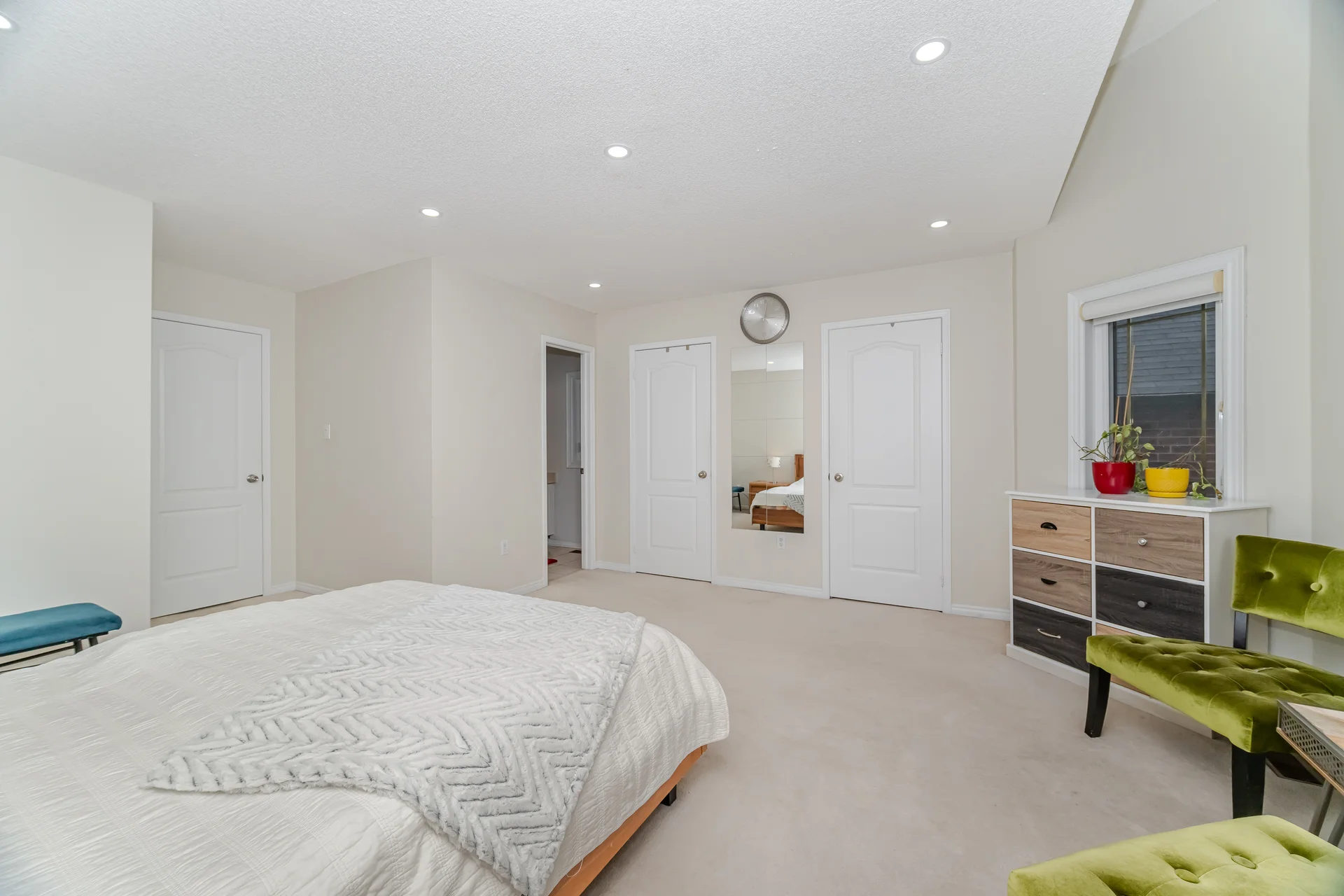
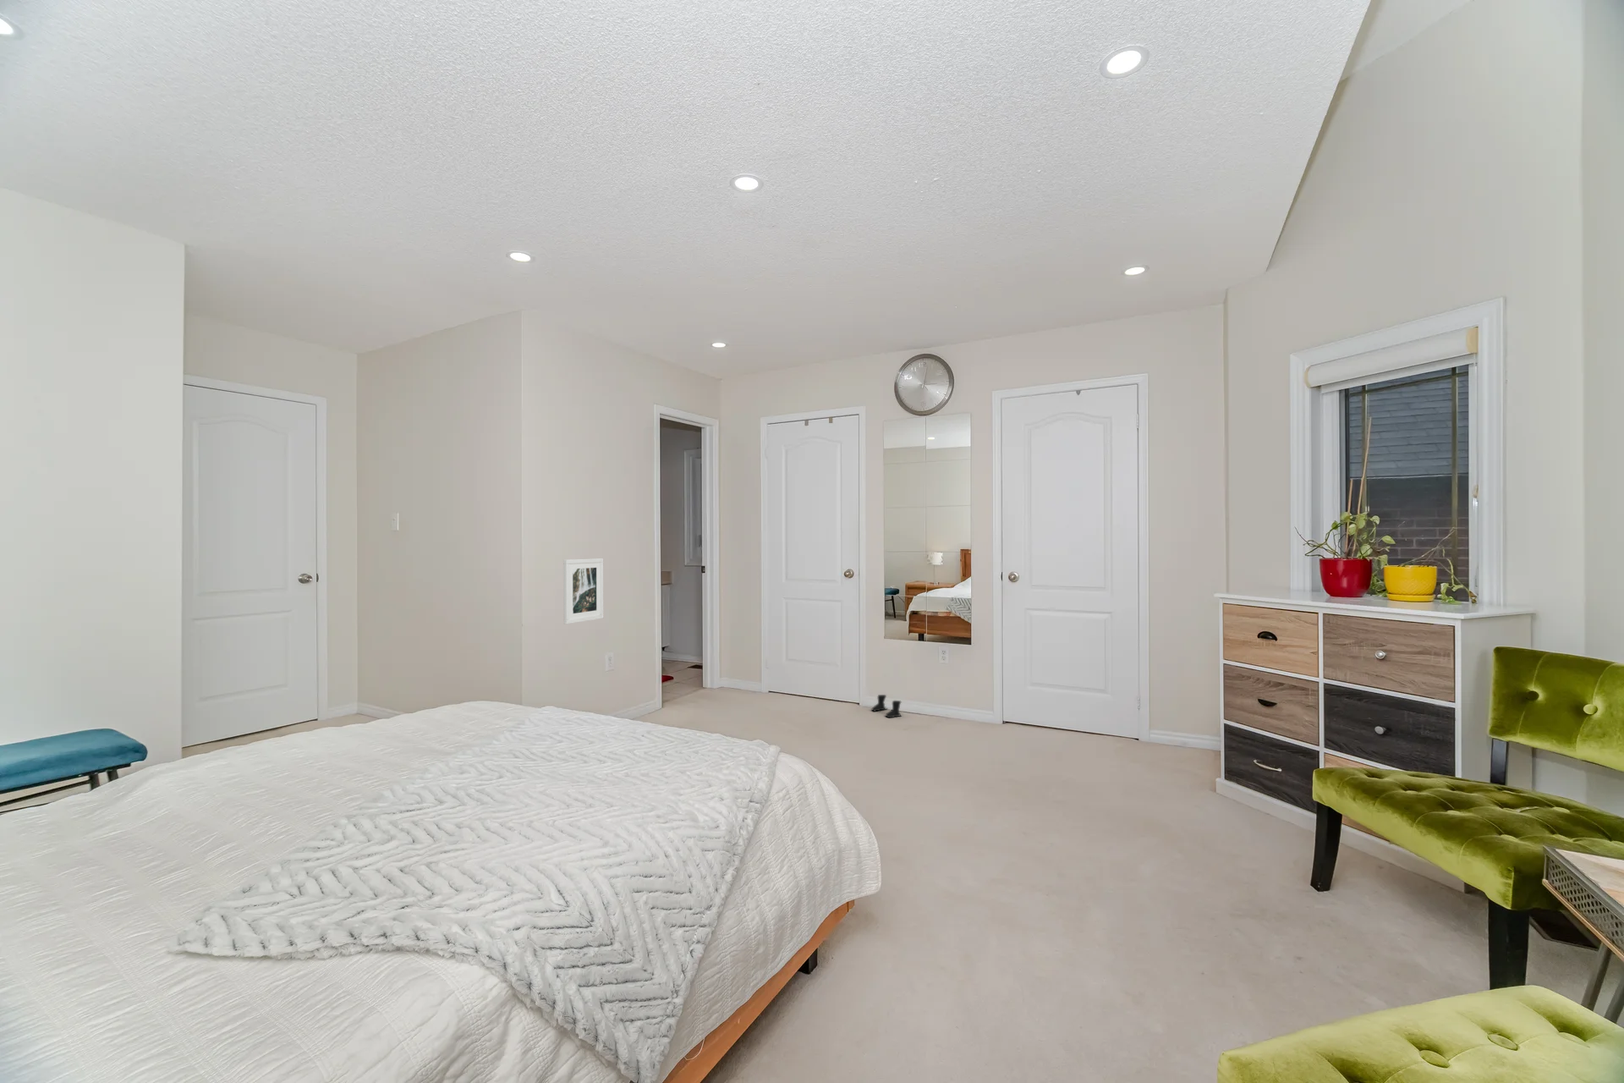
+ boots [871,694,903,718]
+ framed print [562,557,604,625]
